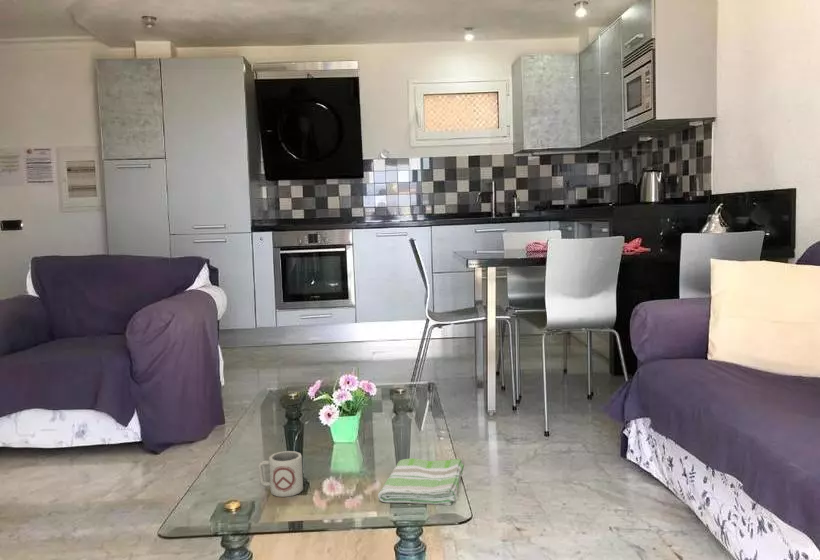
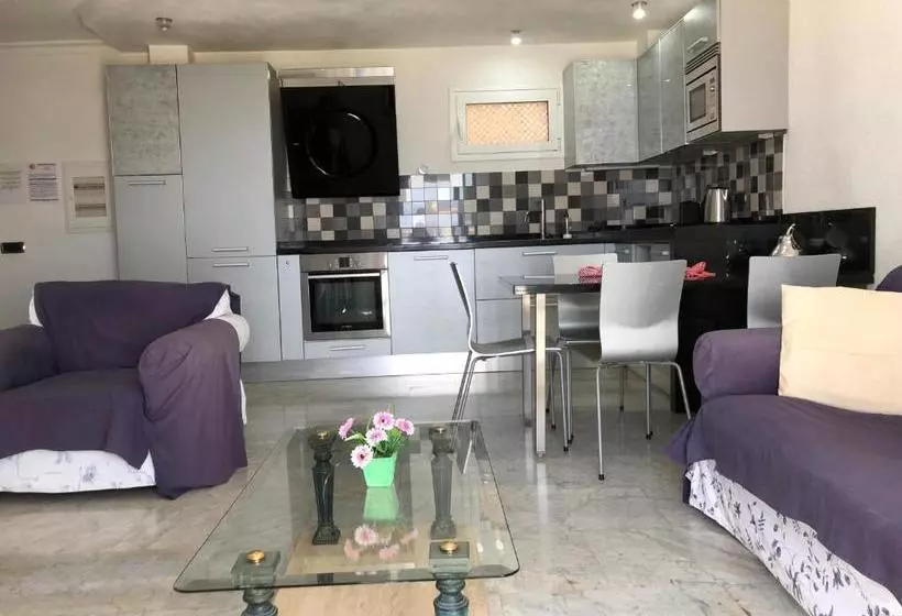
- cup [257,450,304,498]
- dish towel [377,457,465,506]
